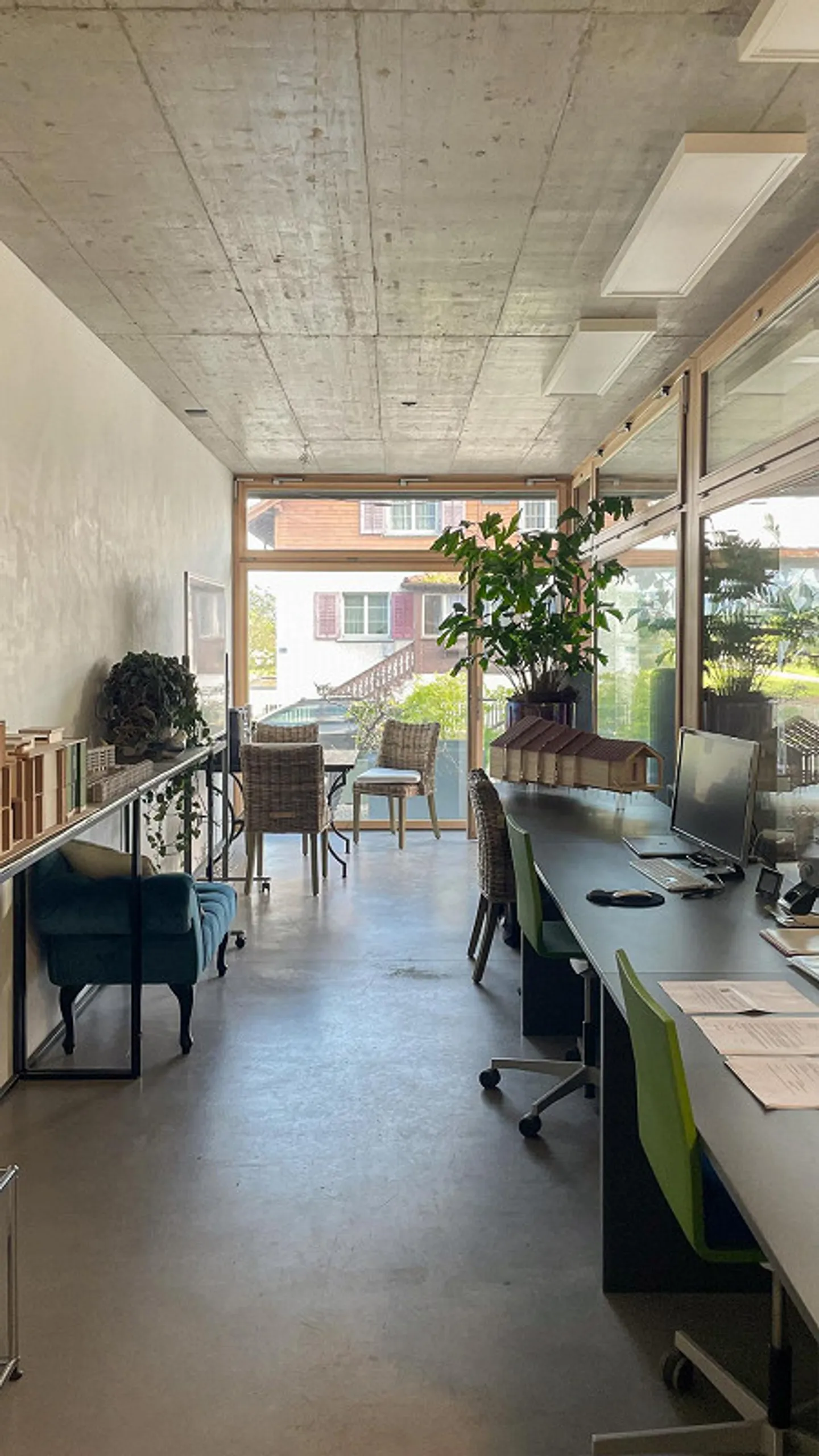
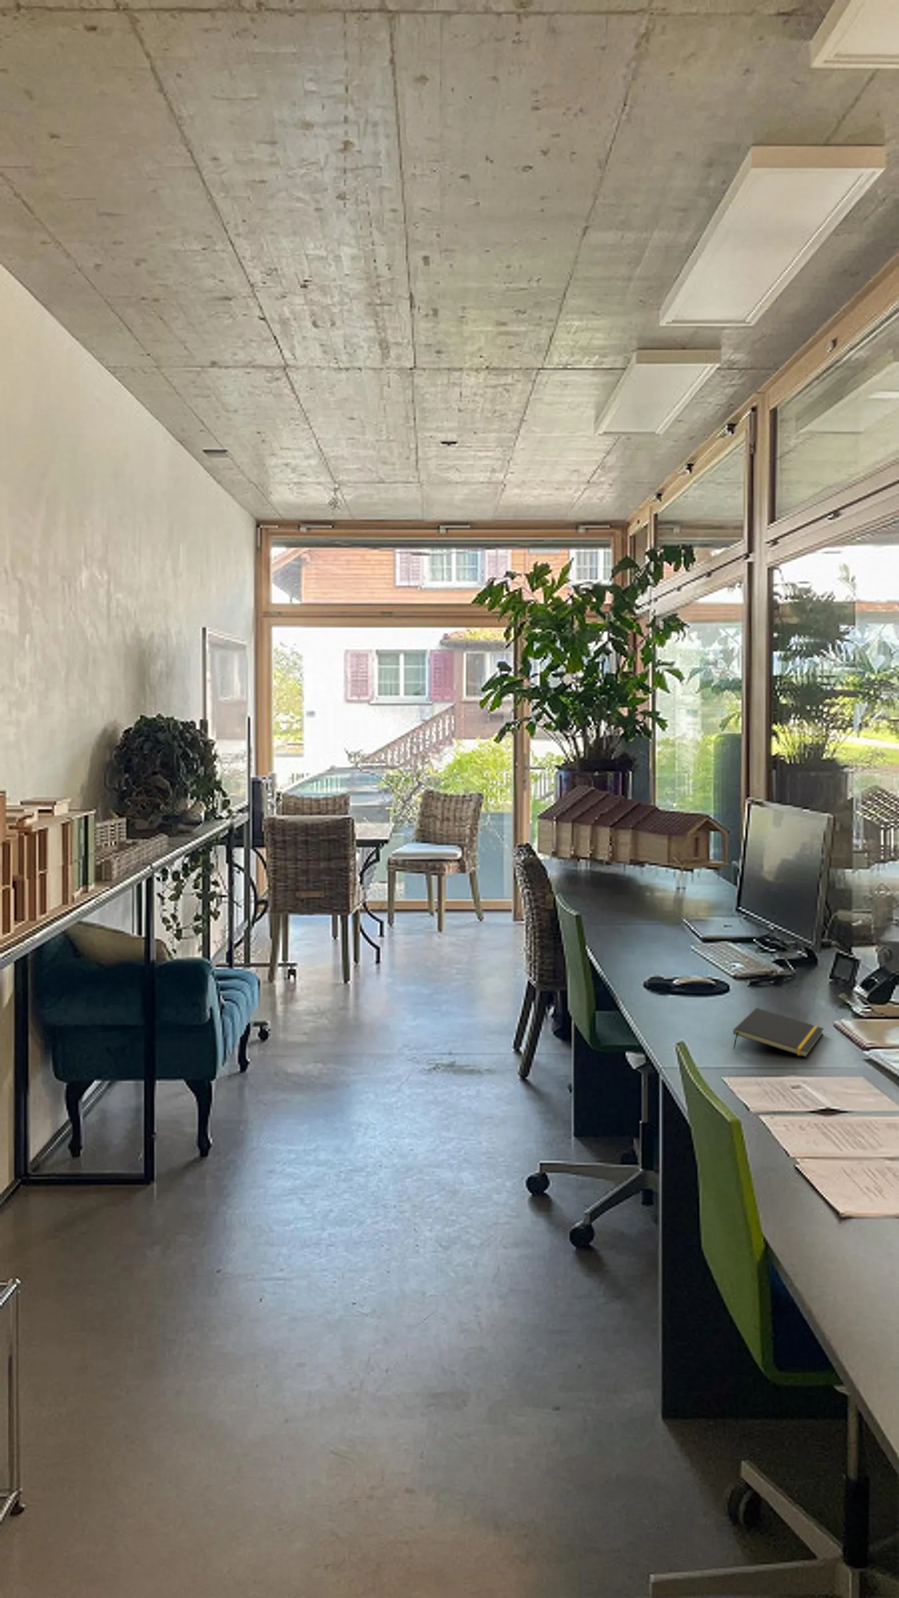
+ notepad [732,1006,824,1058]
